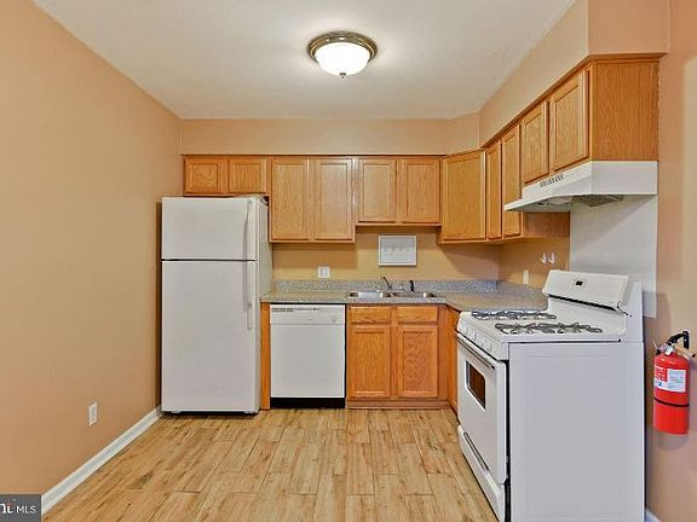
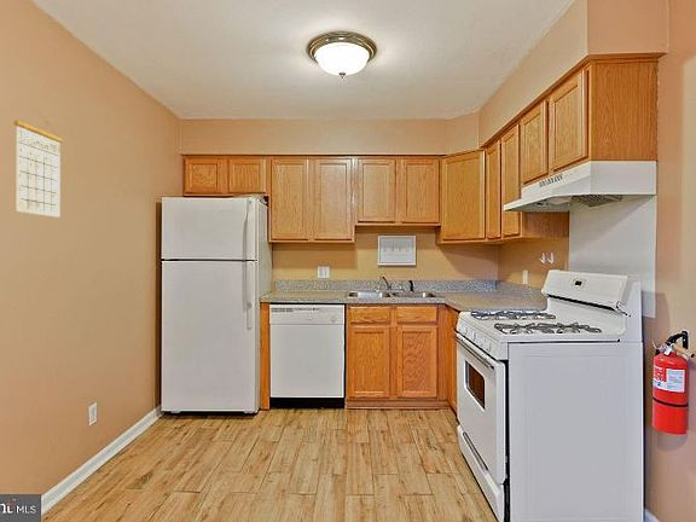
+ calendar [13,109,63,219]
